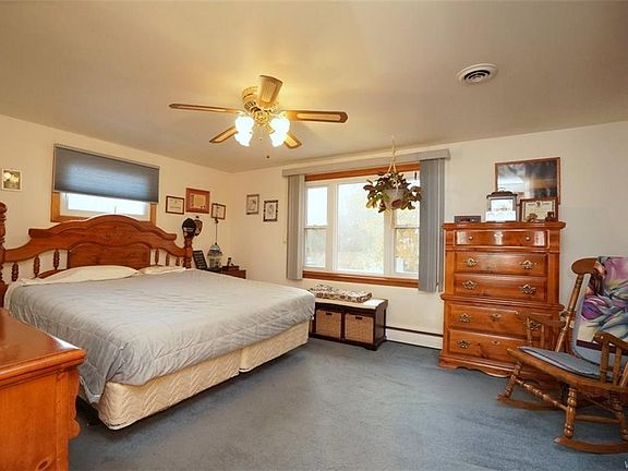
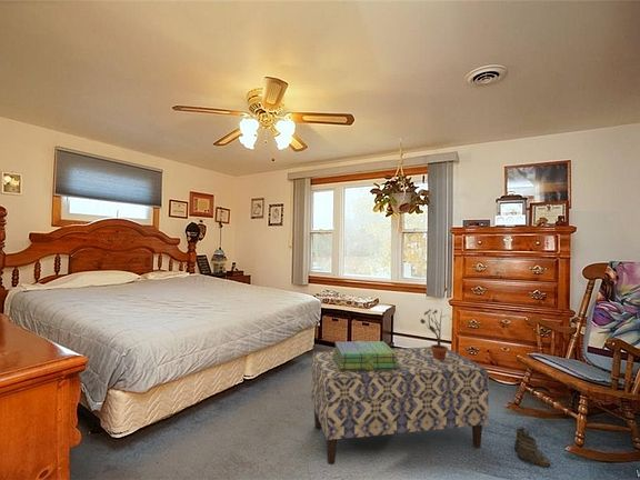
+ potted plant [419,309,453,360]
+ stack of books [331,340,399,371]
+ boots [513,427,551,468]
+ bench [310,346,490,466]
